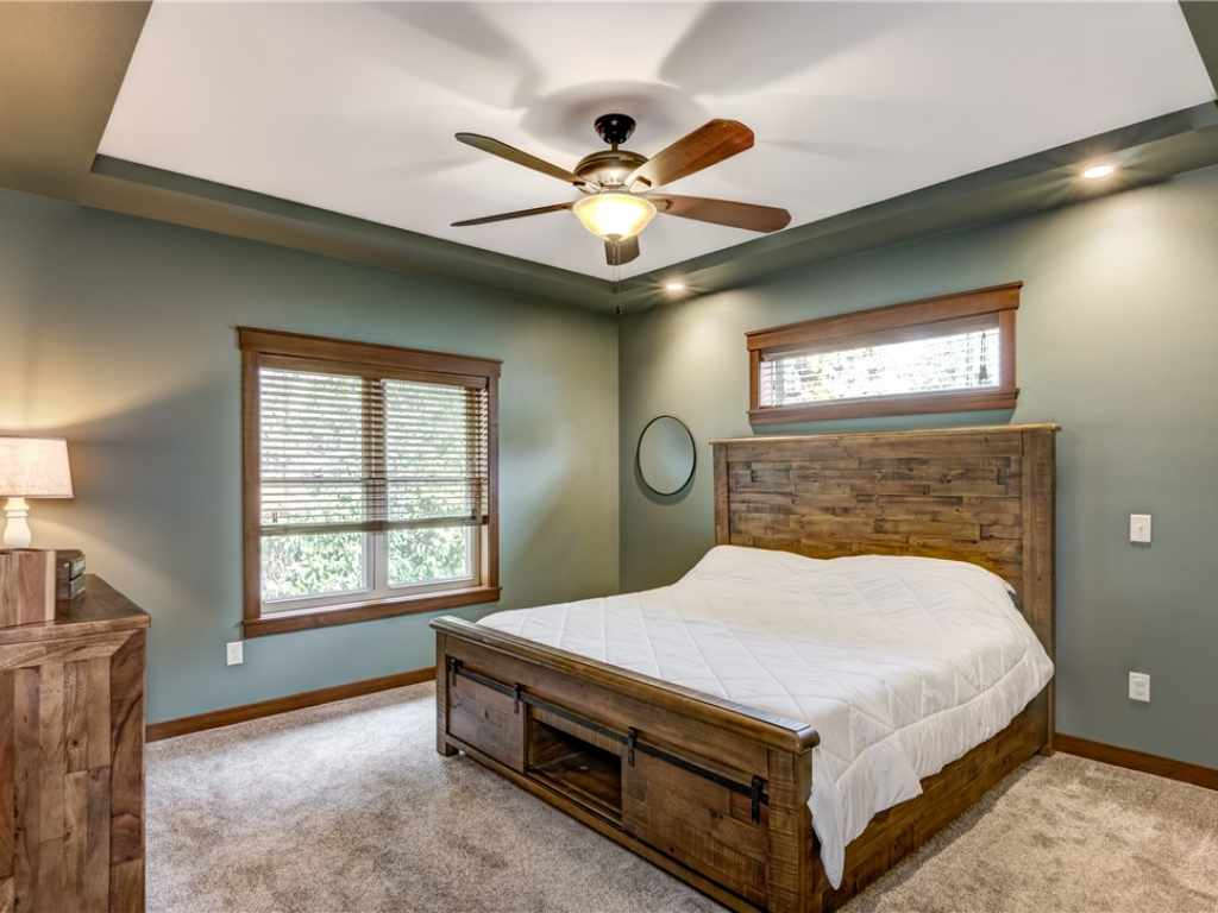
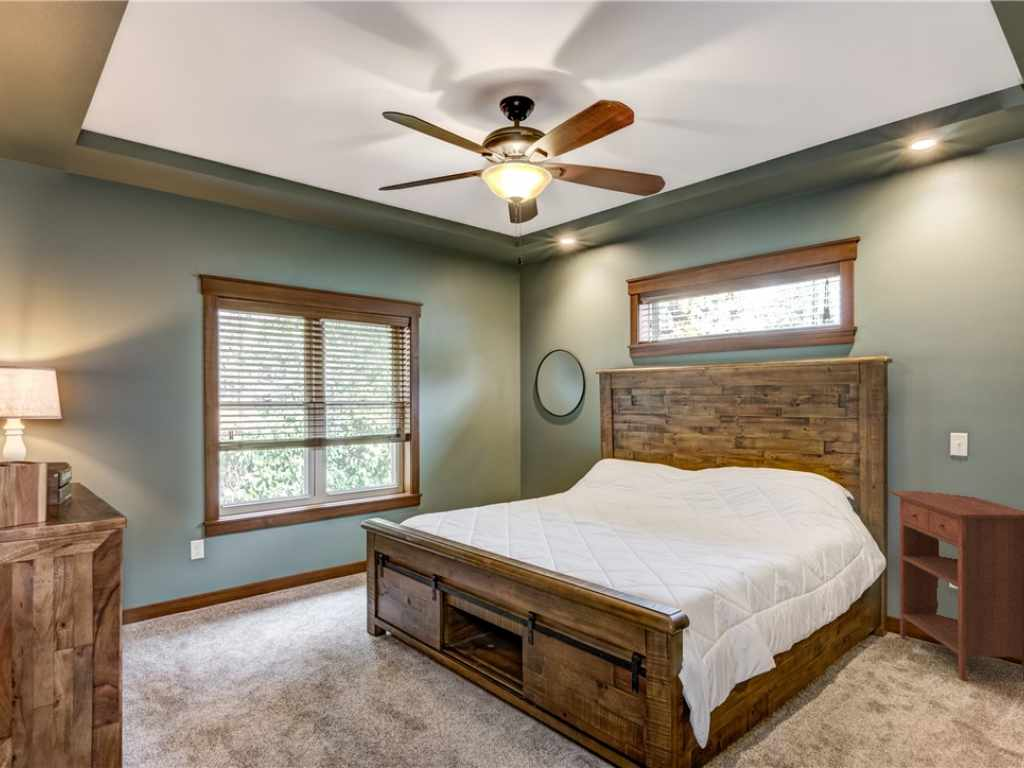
+ nightstand [888,490,1024,682]
